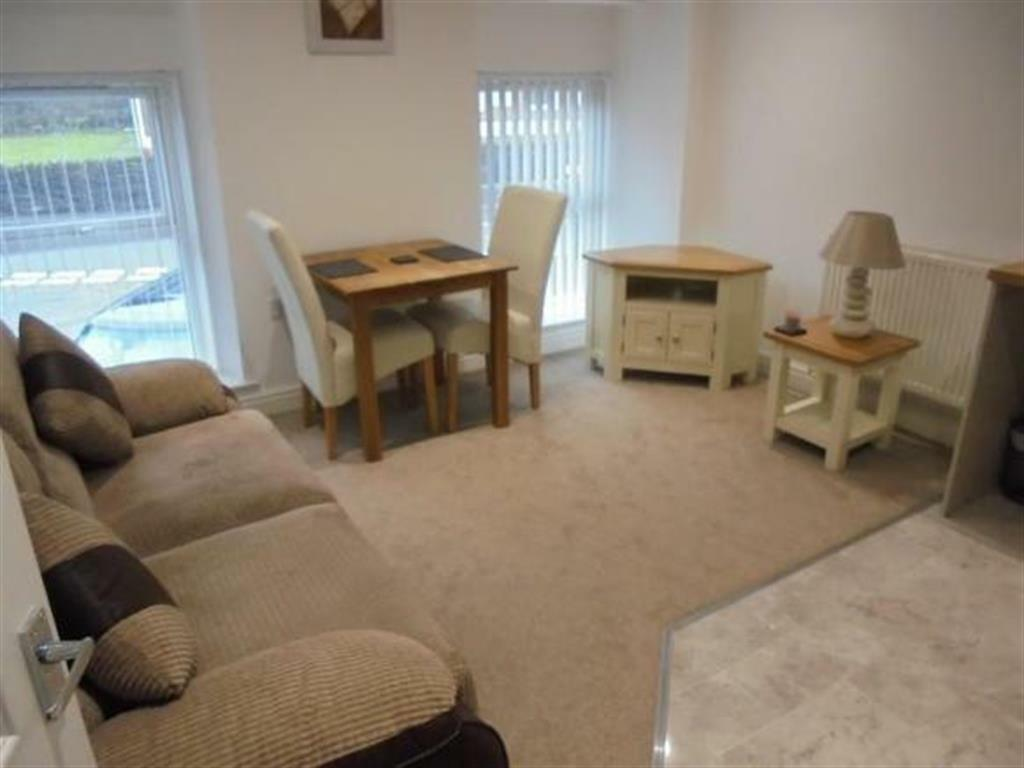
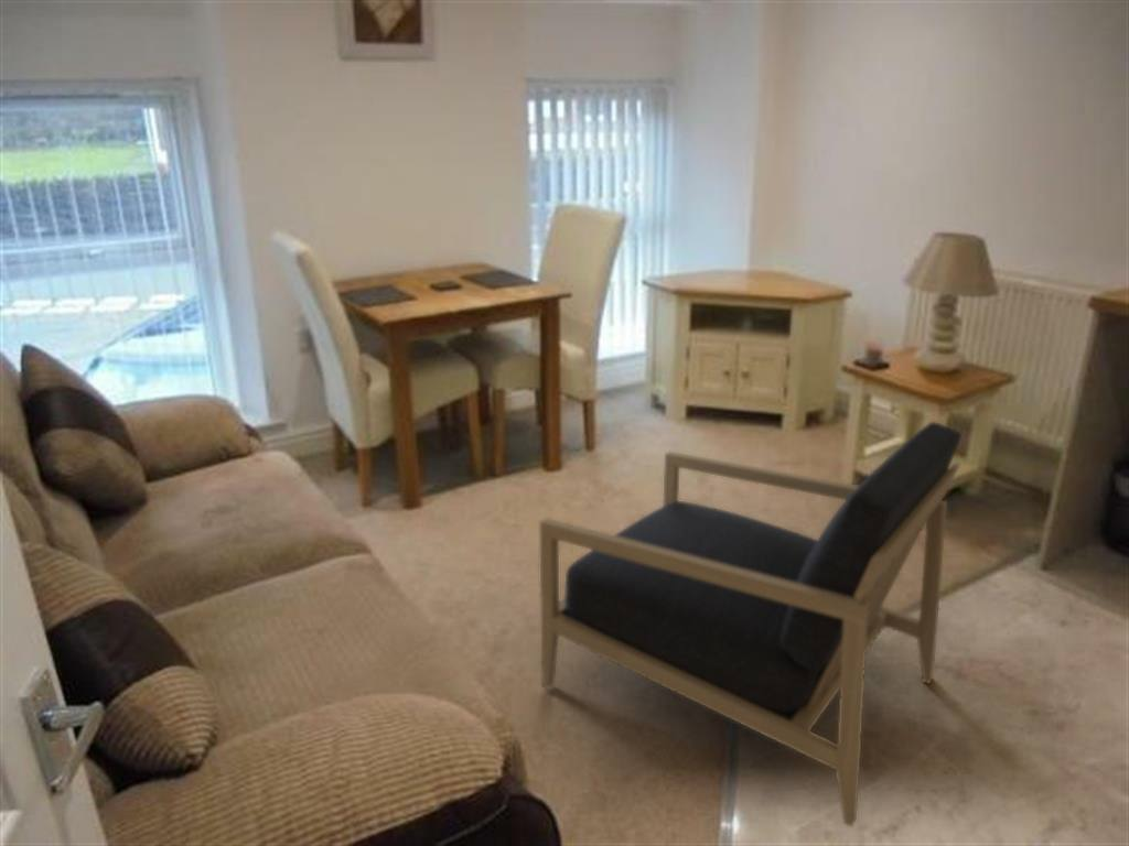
+ armchair [539,421,963,828]
